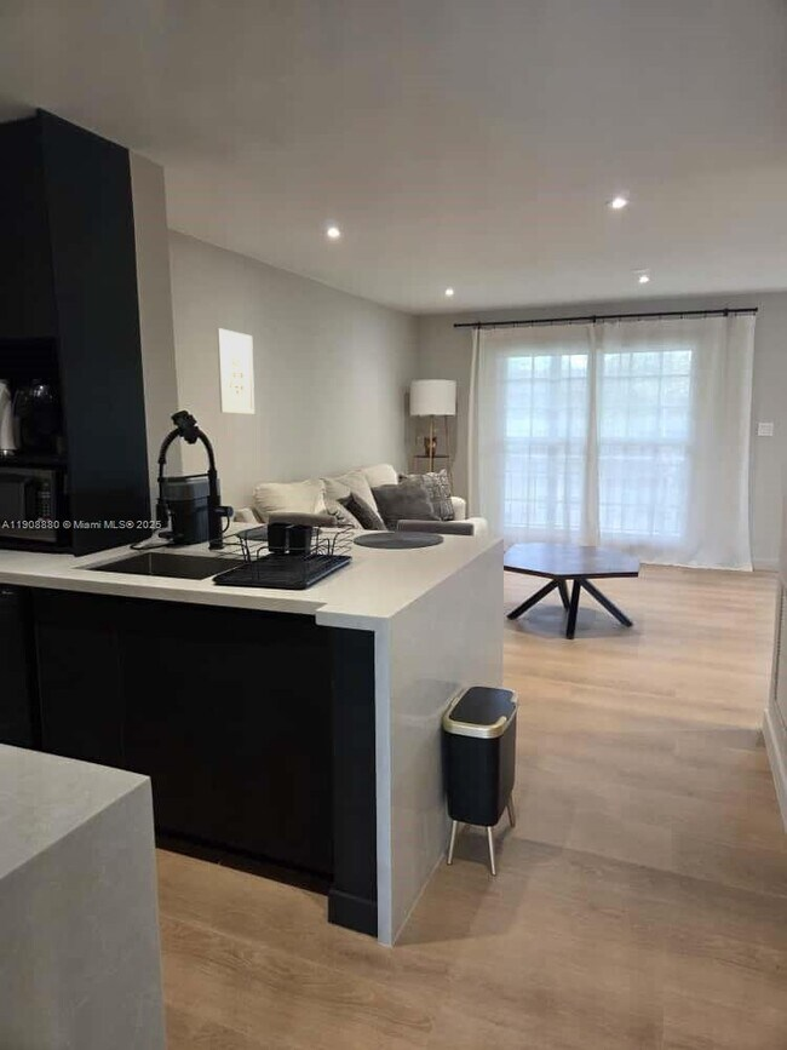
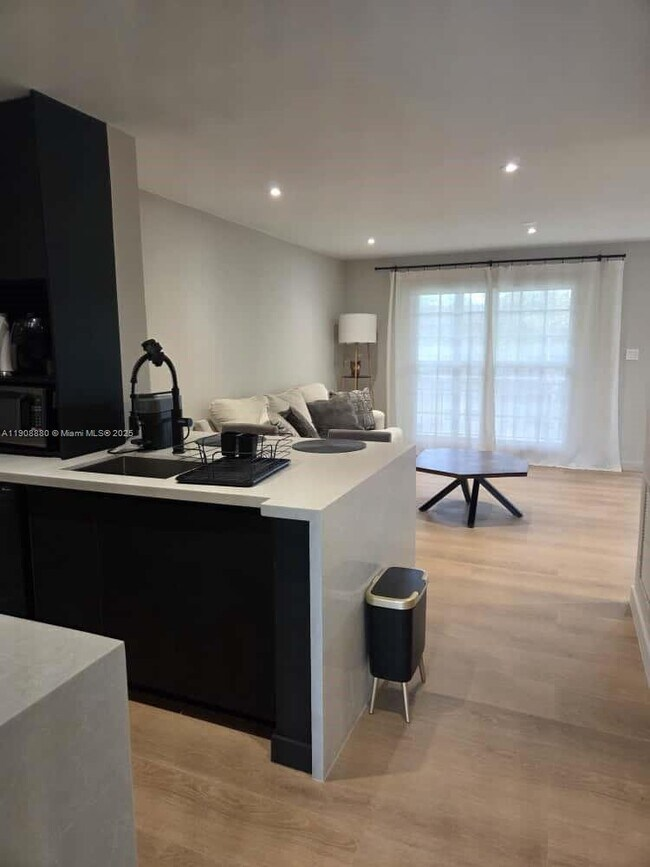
- wall art [216,327,255,415]
